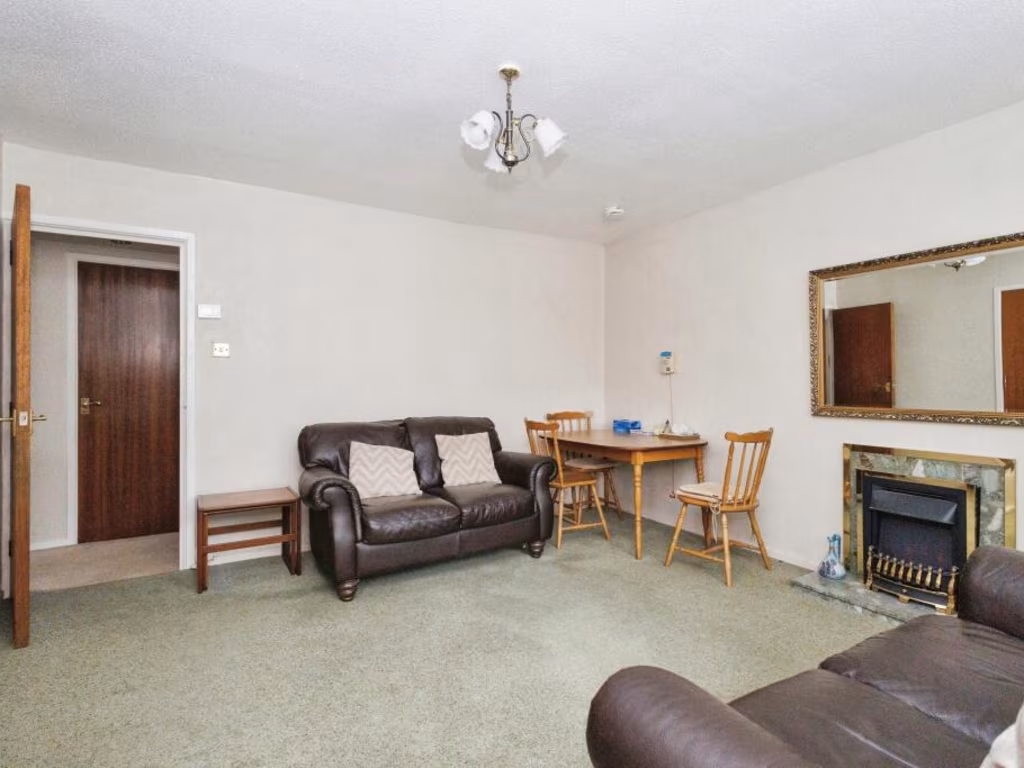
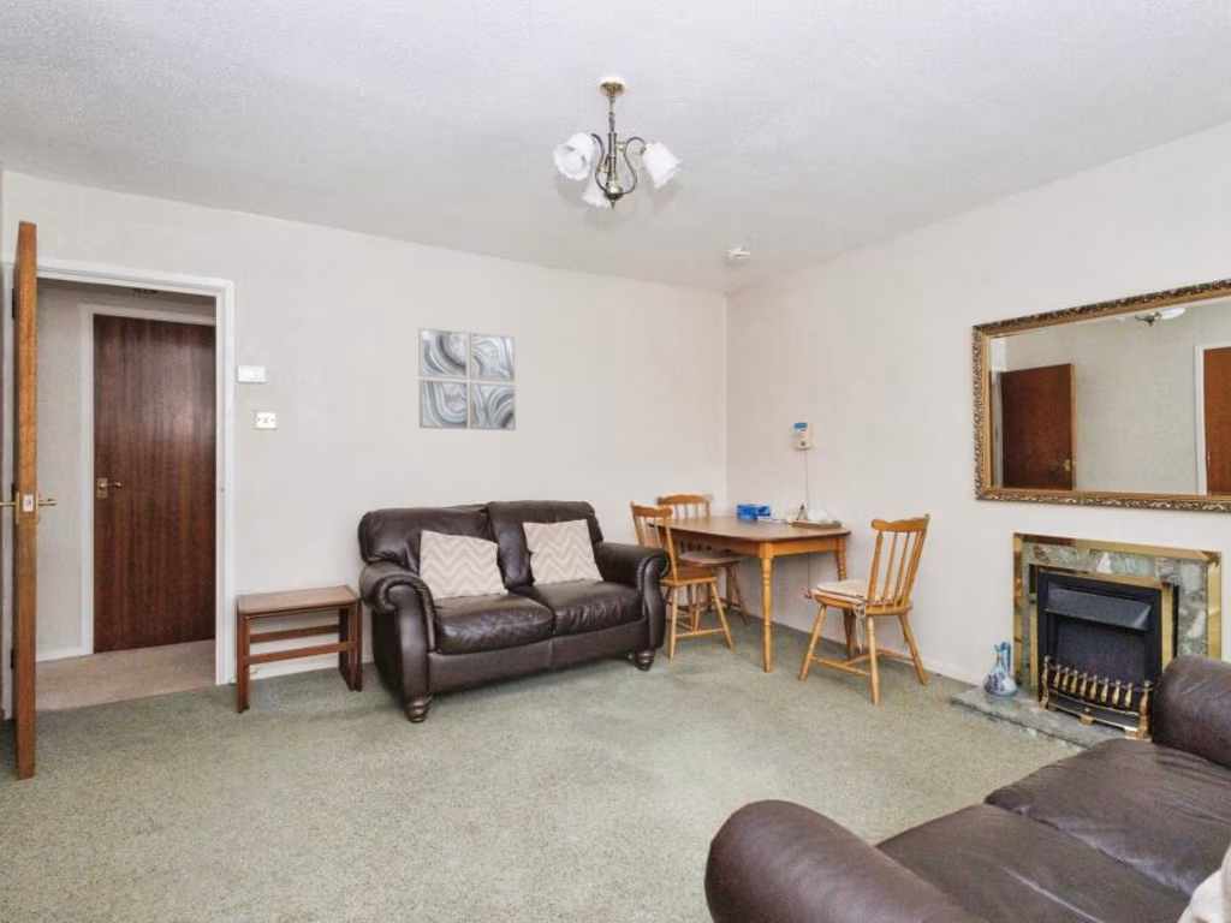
+ wall art [418,326,517,431]
